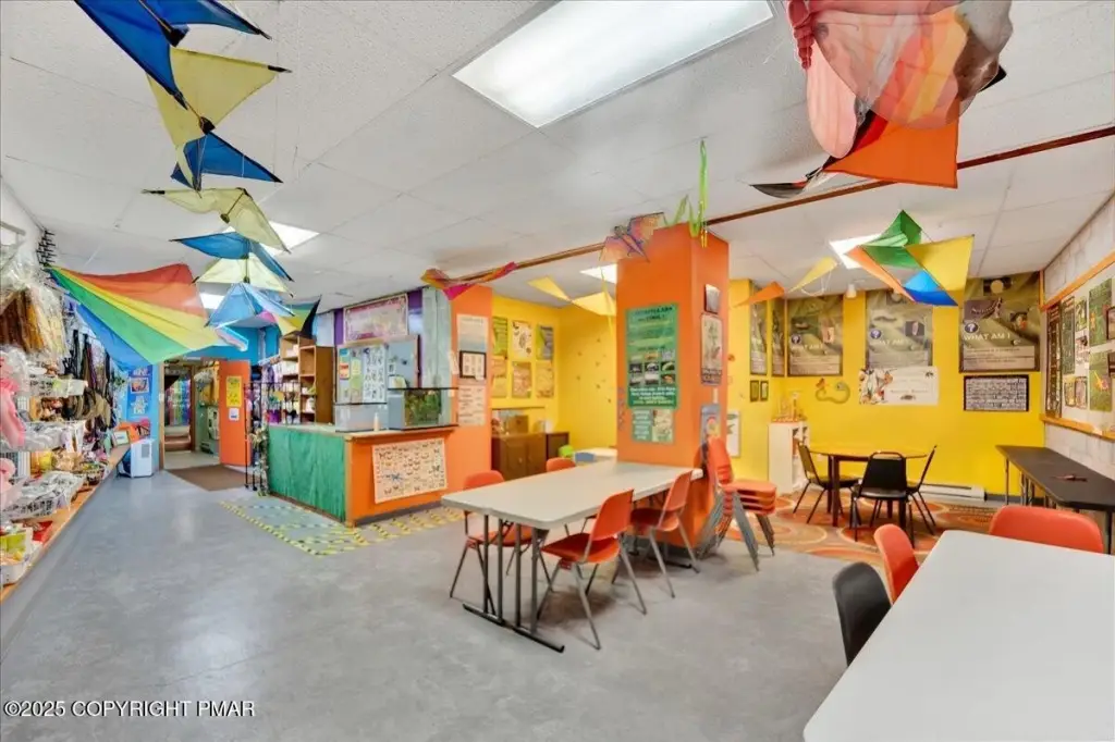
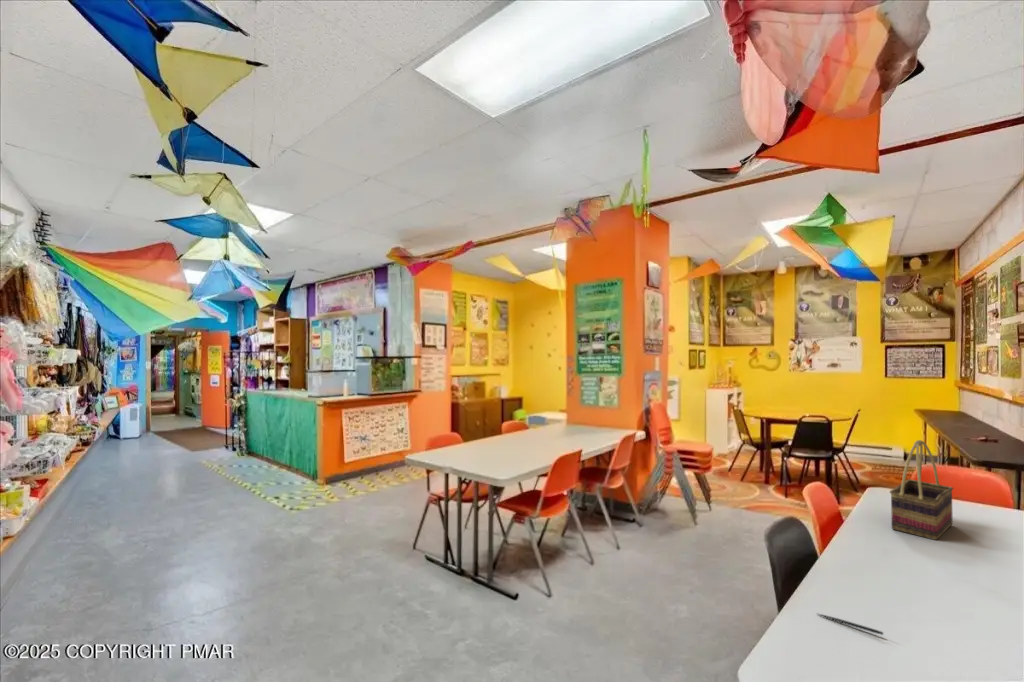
+ pen [817,613,884,636]
+ basket [889,439,954,541]
